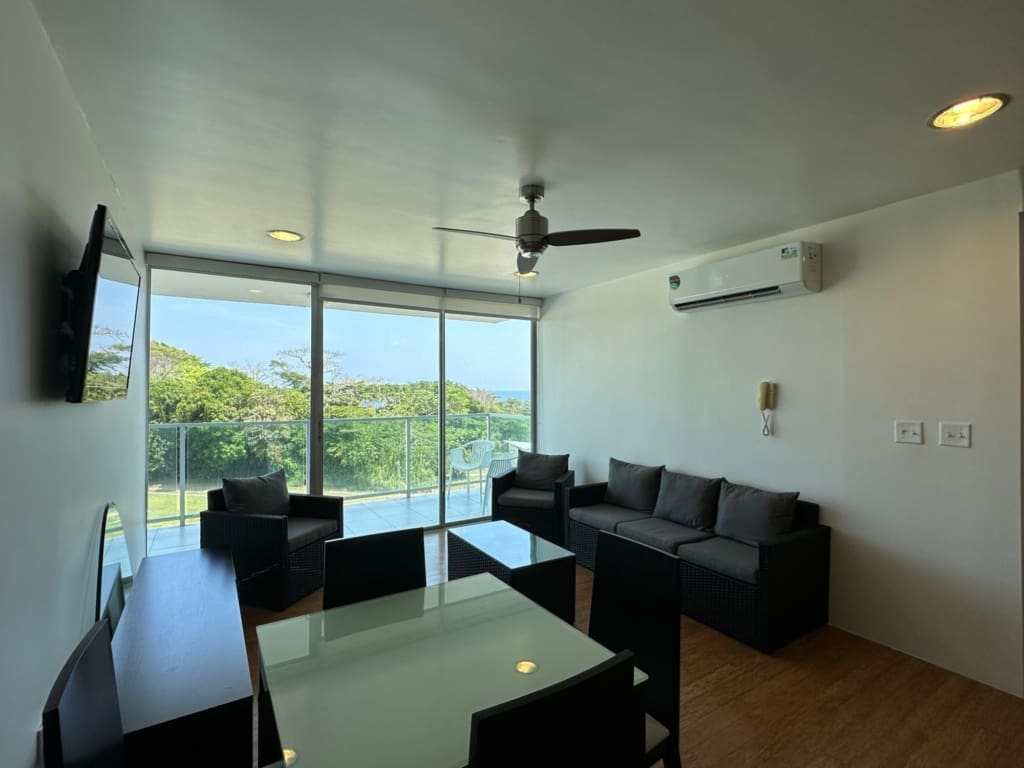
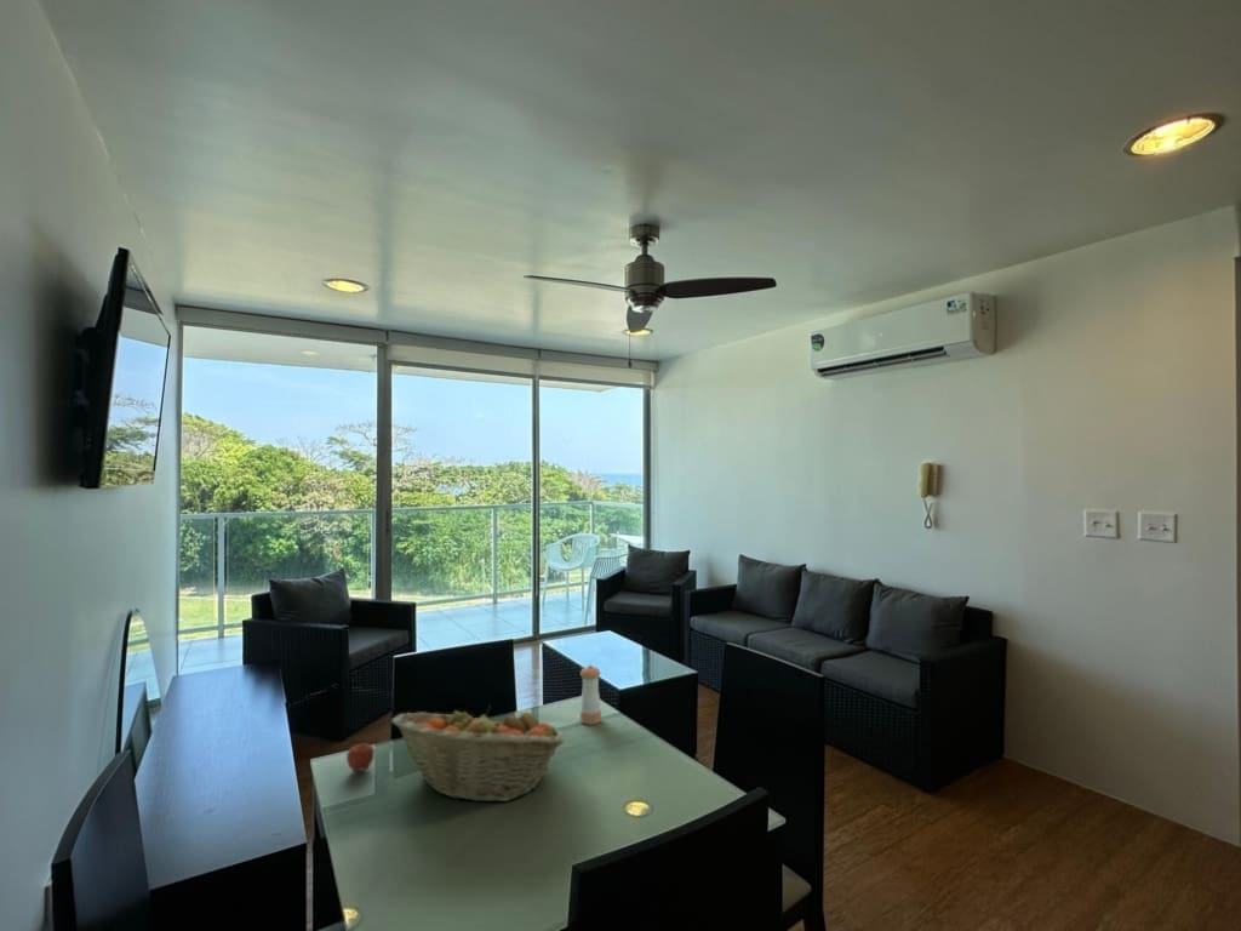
+ fruit basket [390,704,567,803]
+ pepper shaker [579,664,602,726]
+ apple [345,742,376,773]
